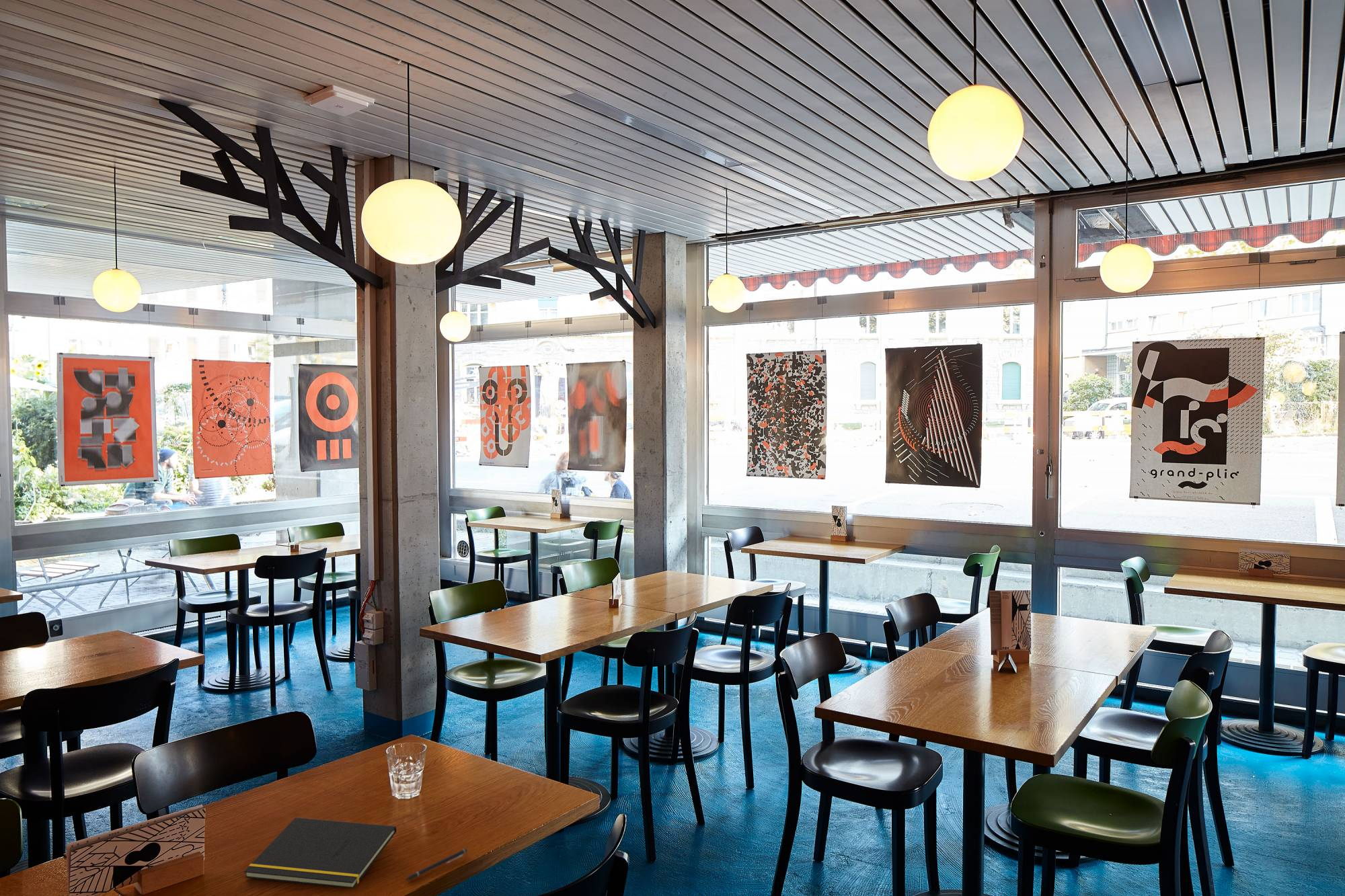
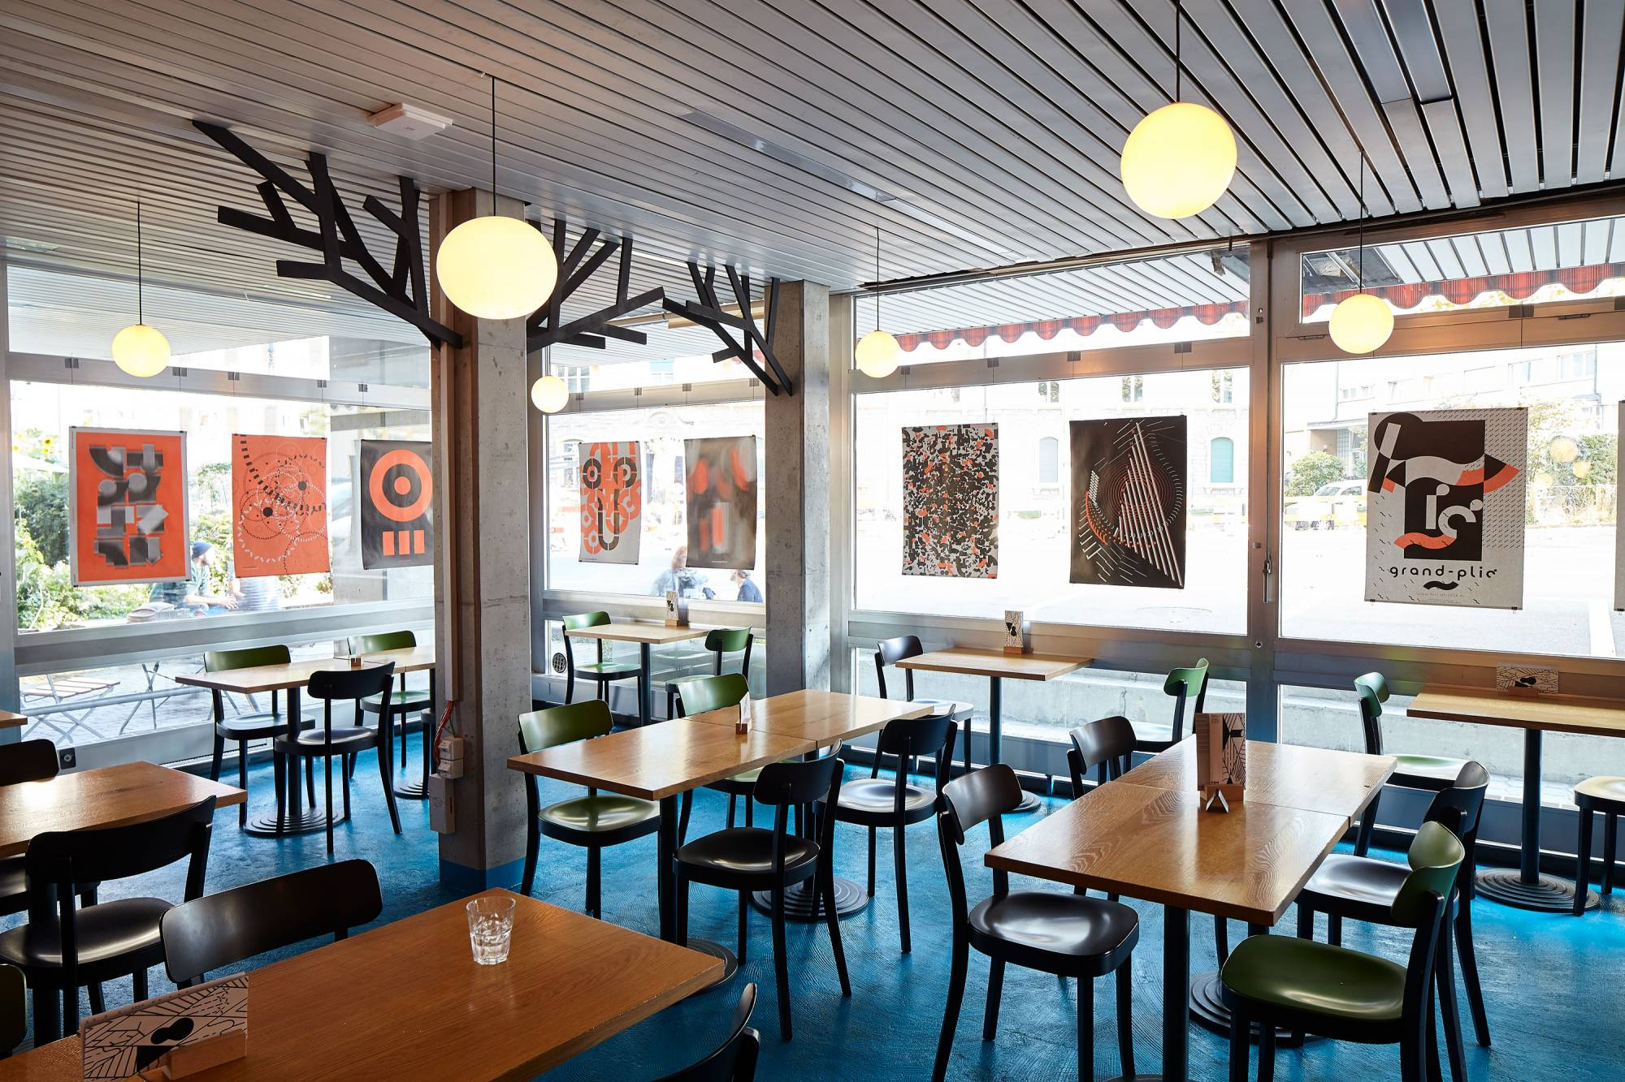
- pen [405,848,468,881]
- notepad [243,817,397,889]
